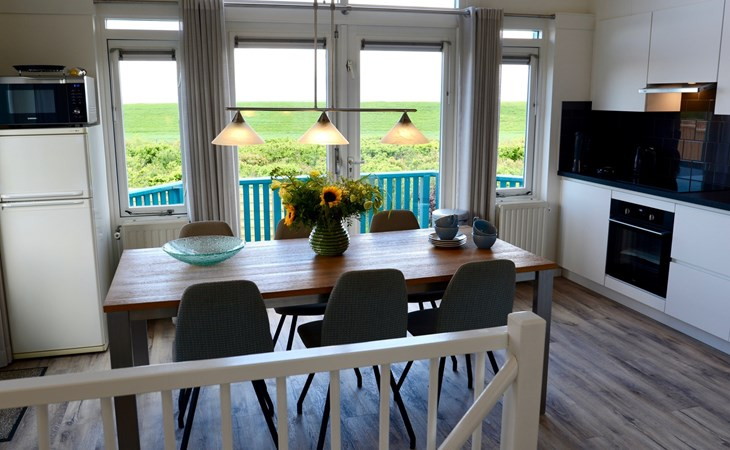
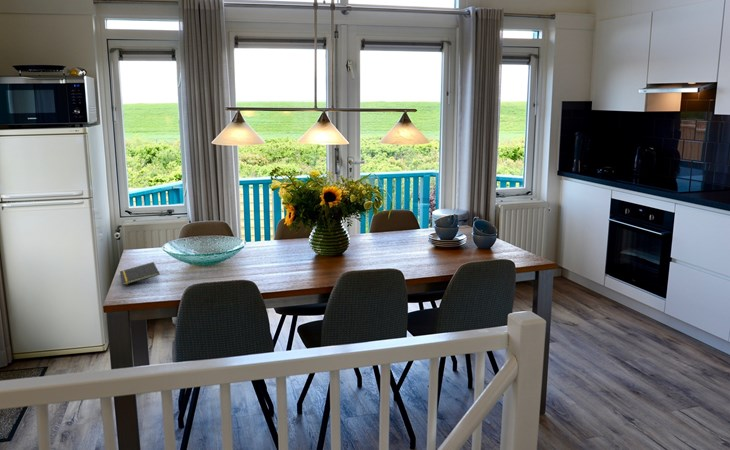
+ notepad [119,261,161,286]
